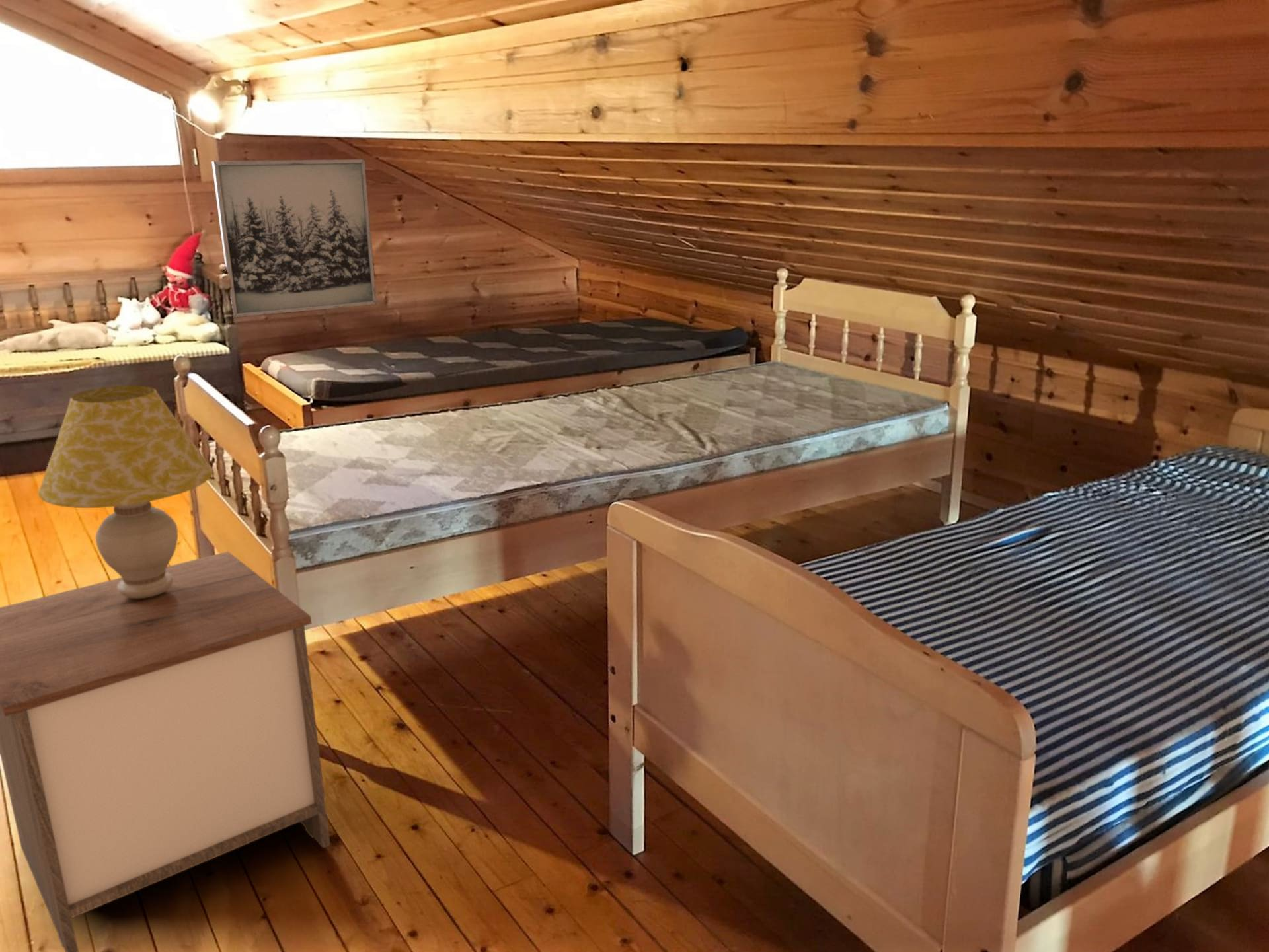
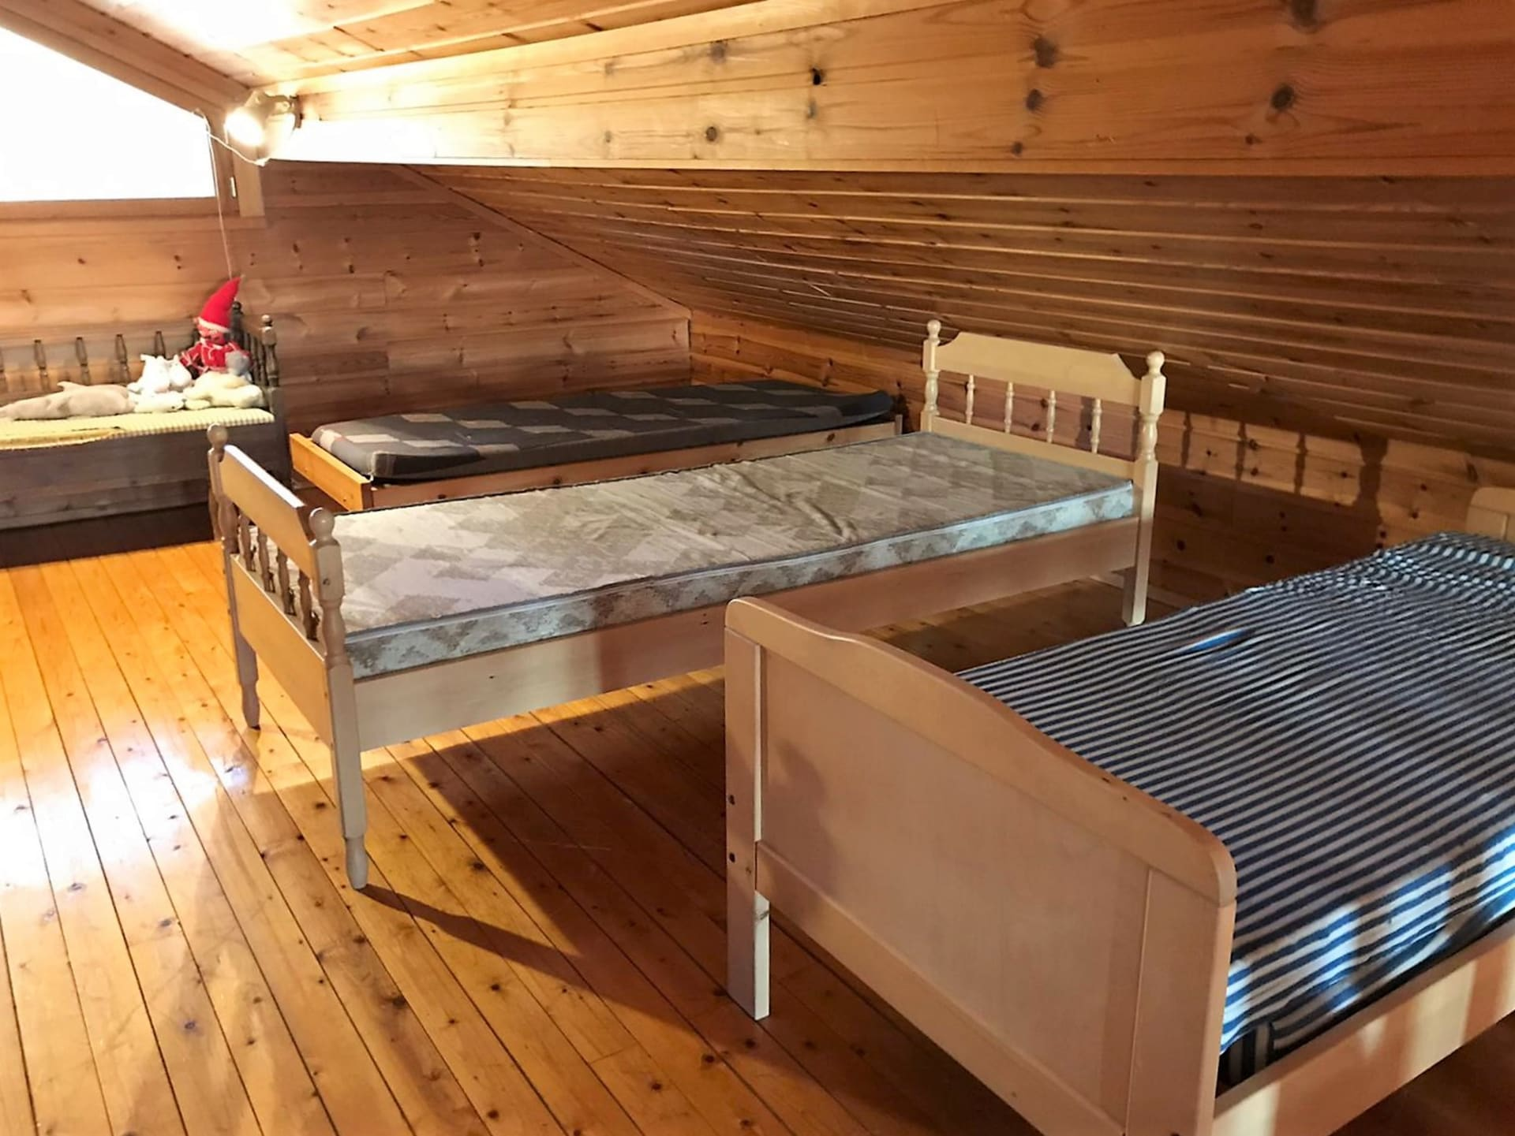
- nightstand [0,551,331,952]
- wall art [211,159,377,318]
- table lamp [38,385,213,599]
